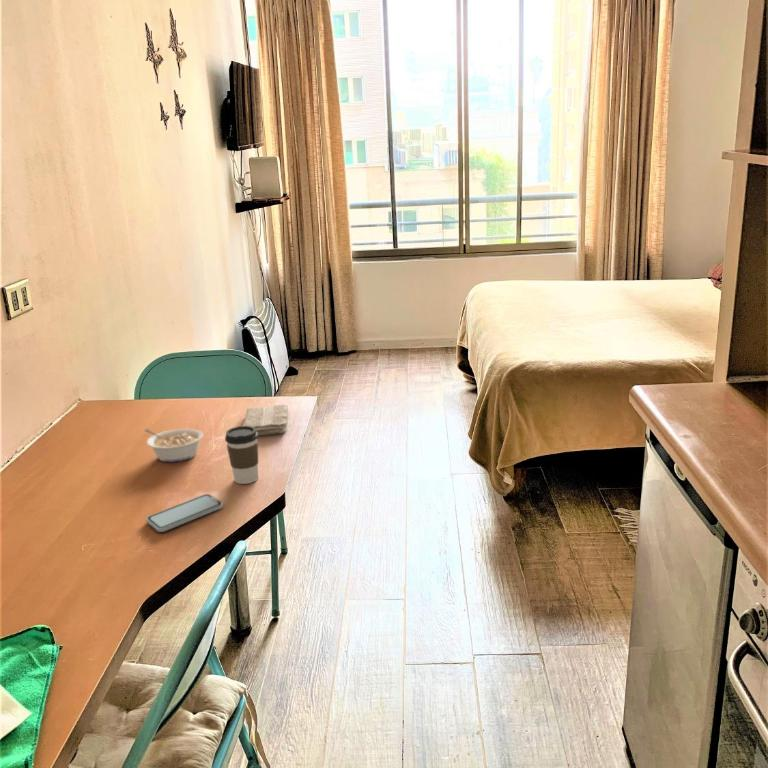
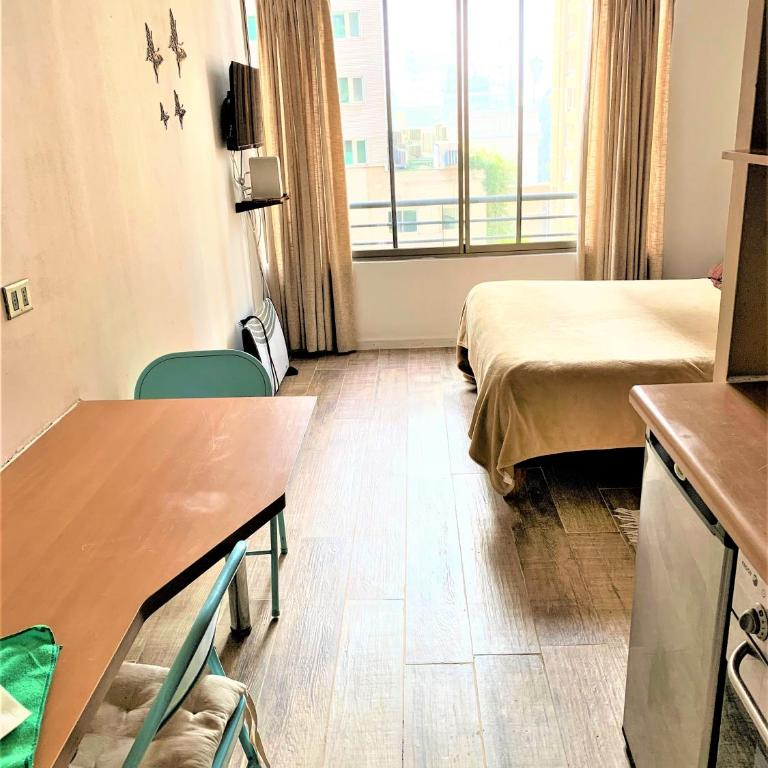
- washcloth [242,403,289,436]
- smartphone [145,493,224,533]
- legume [144,428,204,463]
- coffee cup [224,425,259,485]
